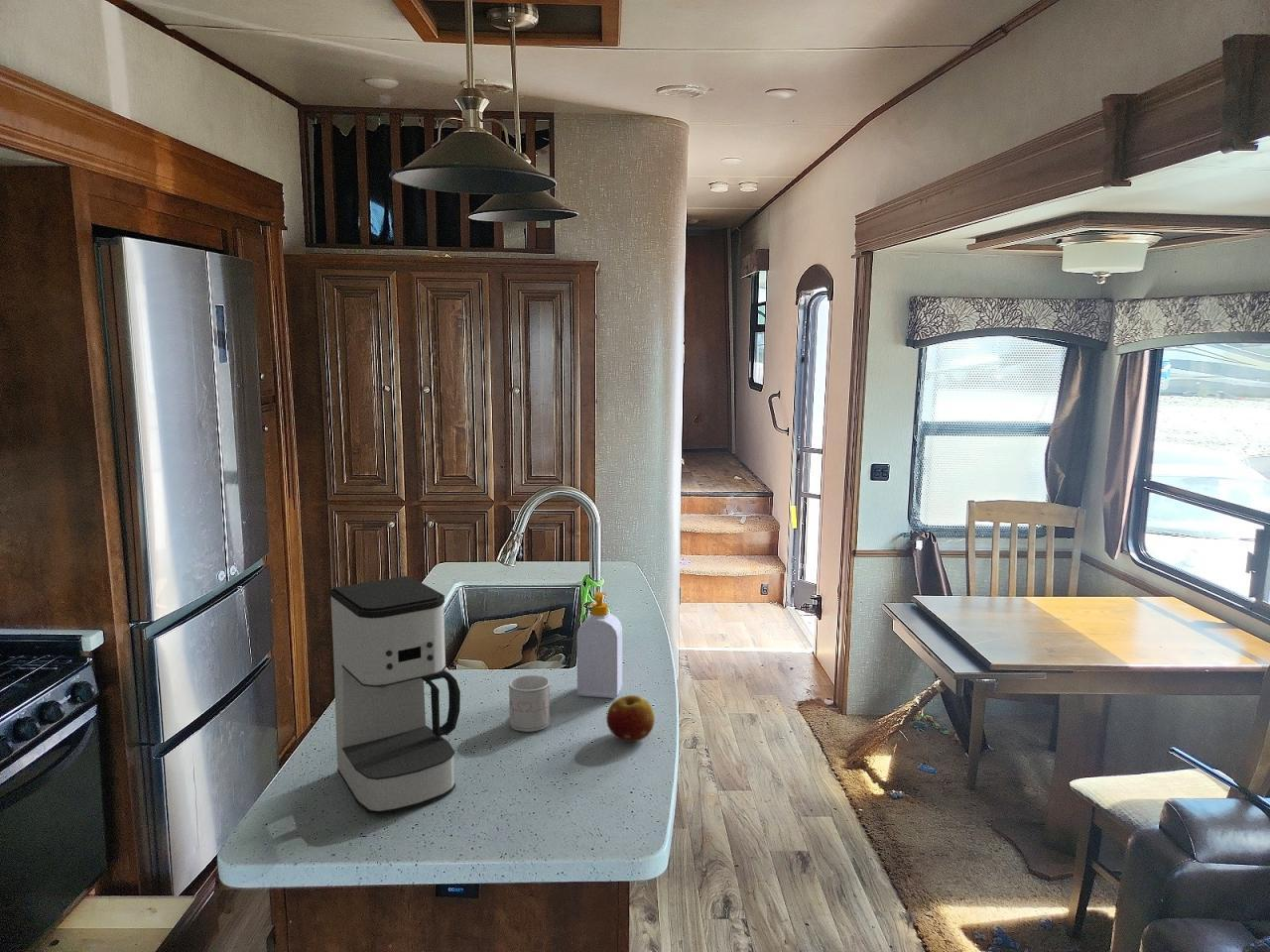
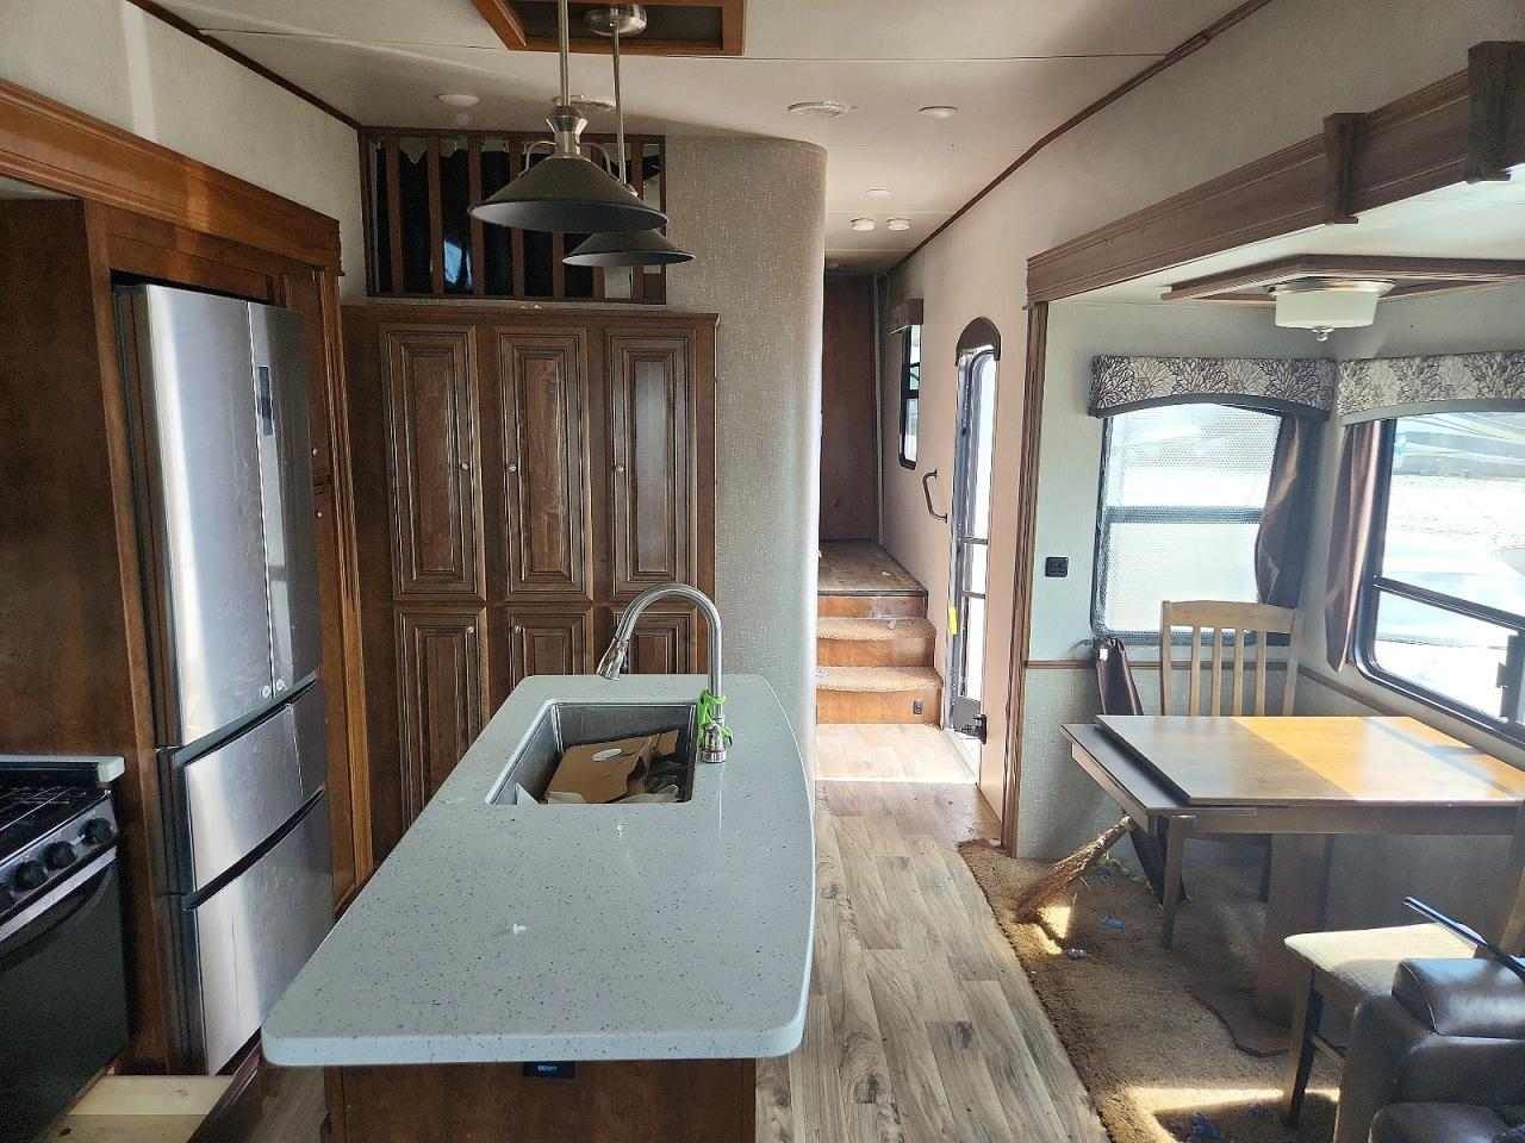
- mug [508,674,551,733]
- soap bottle [576,591,623,699]
- coffee maker [328,575,461,815]
- fruit [605,694,656,743]
